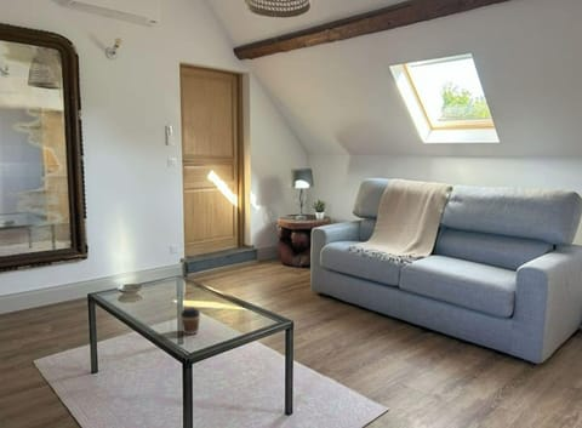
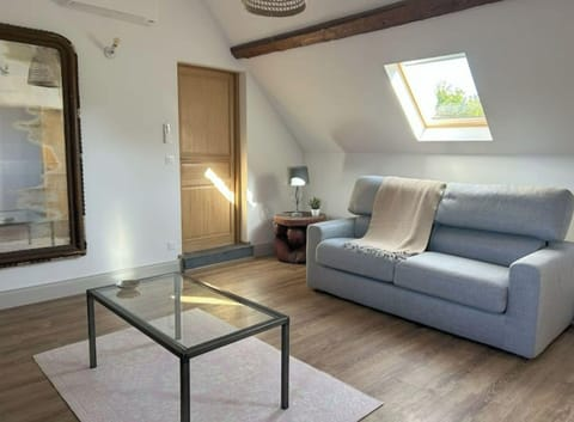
- coffee cup [179,307,201,336]
